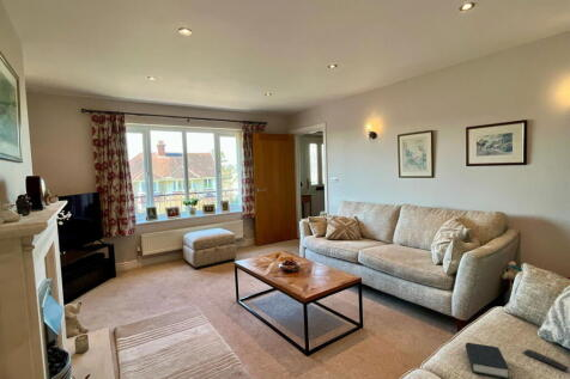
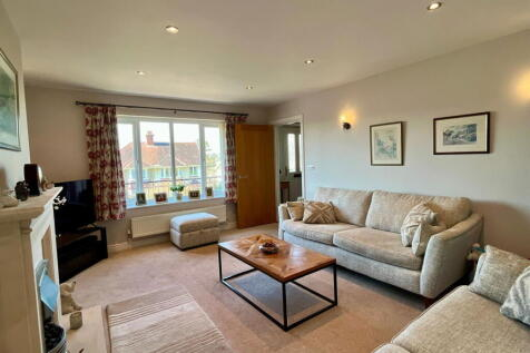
- book [465,342,510,379]
- remote control [522,348,570,373]
